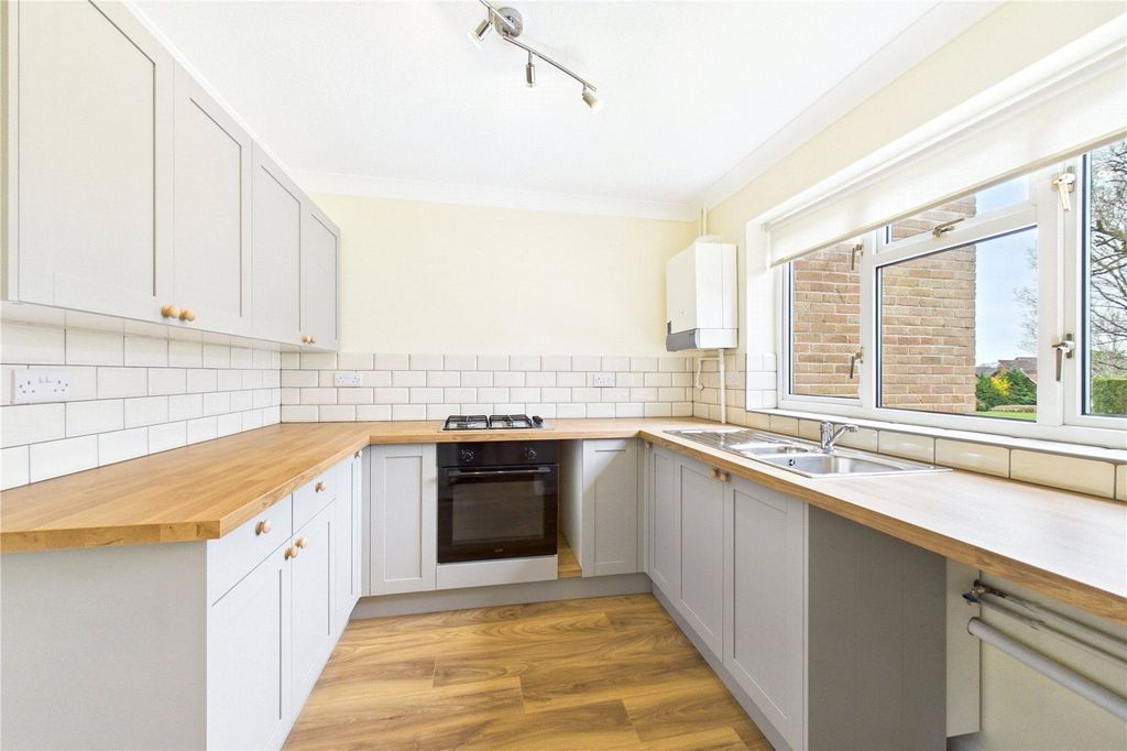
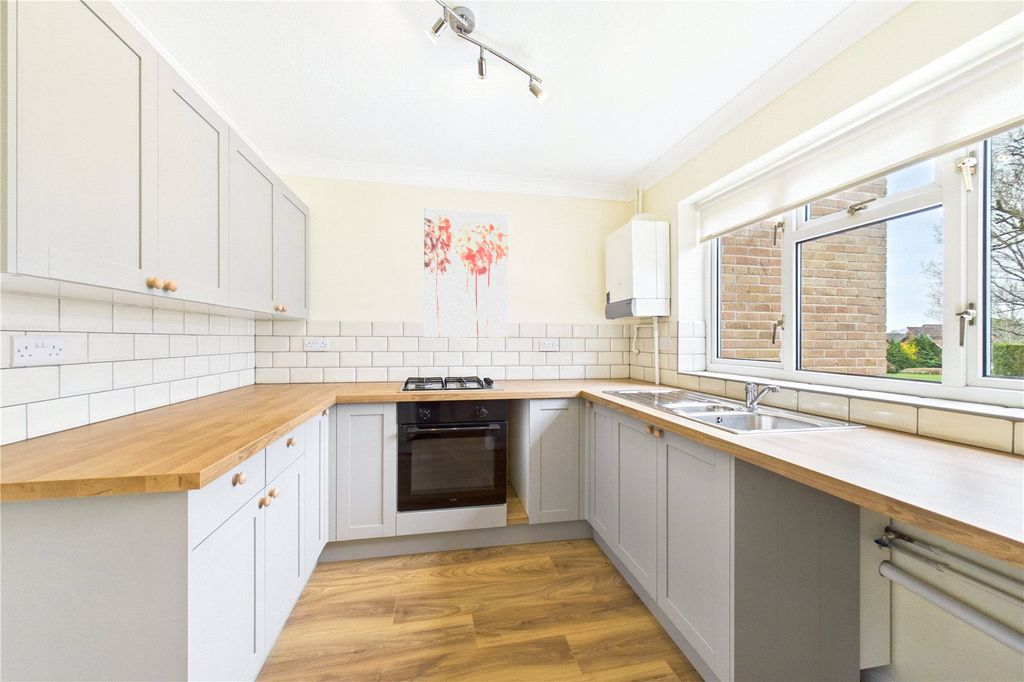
+ wall art [423,207,509,339]
